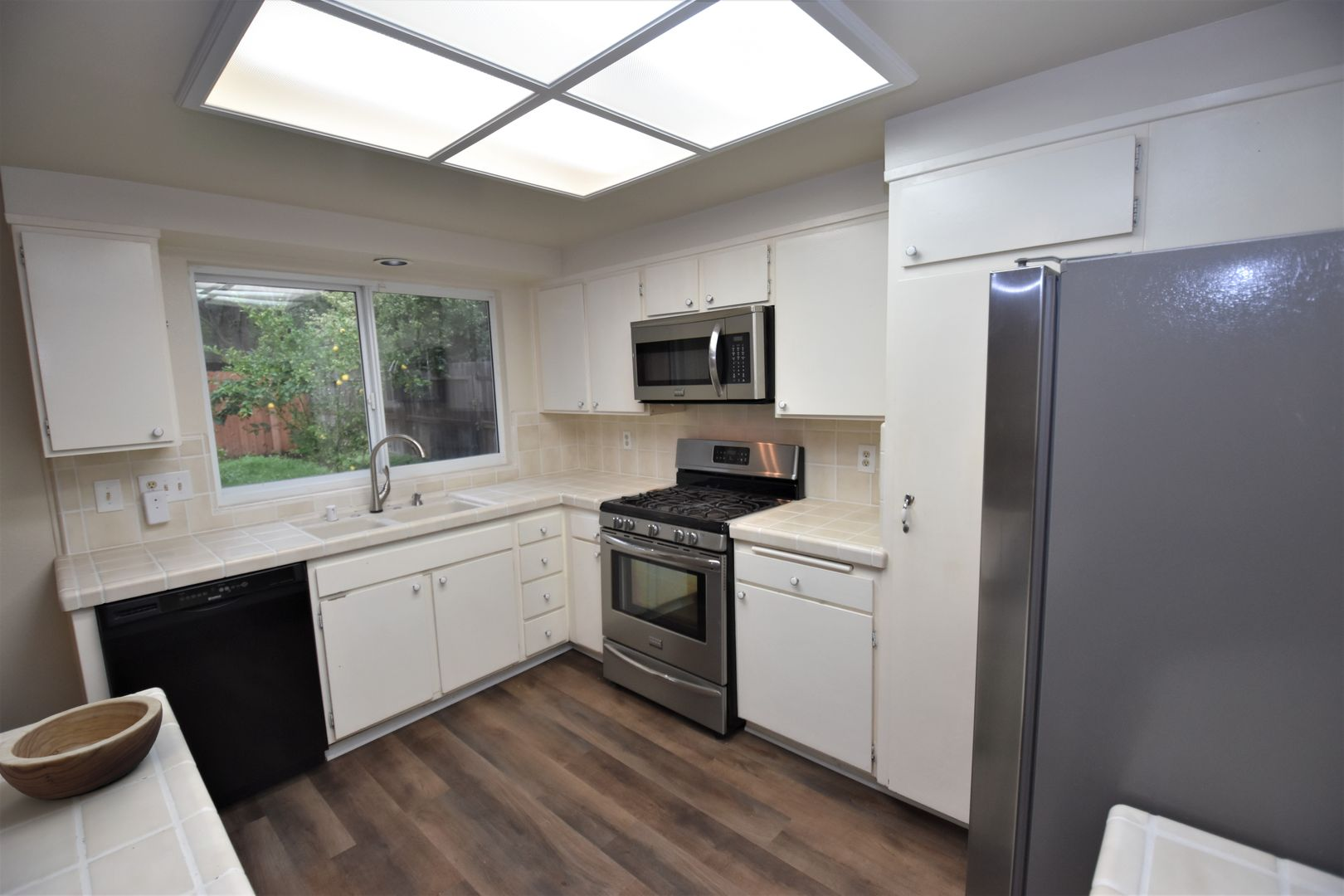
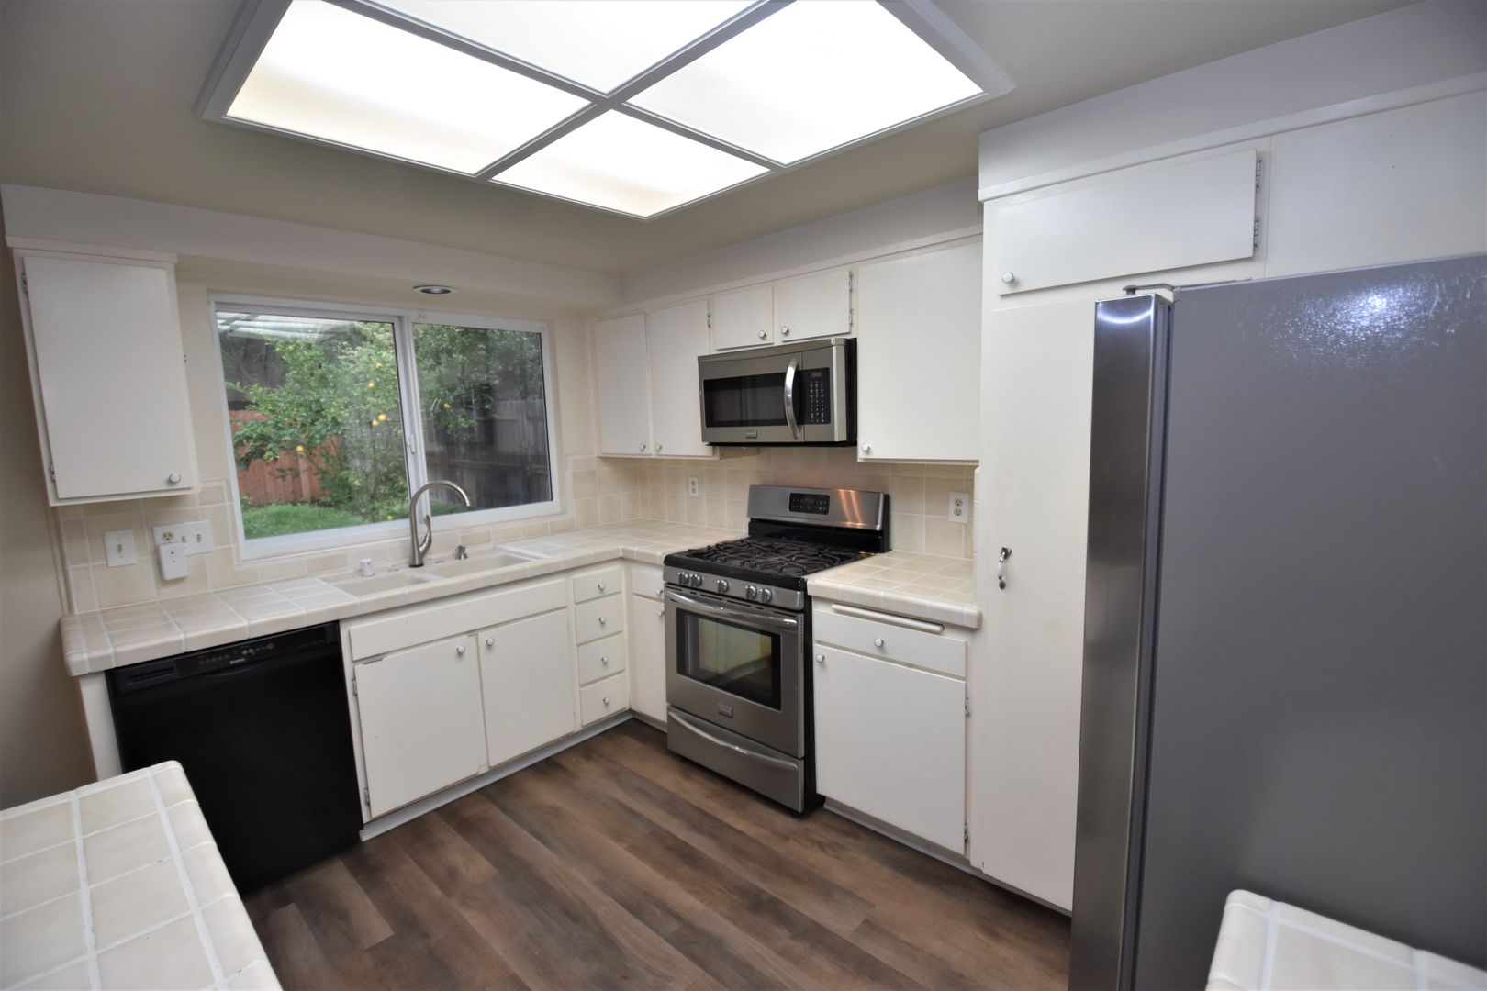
- bowl [0,695,163,801]
